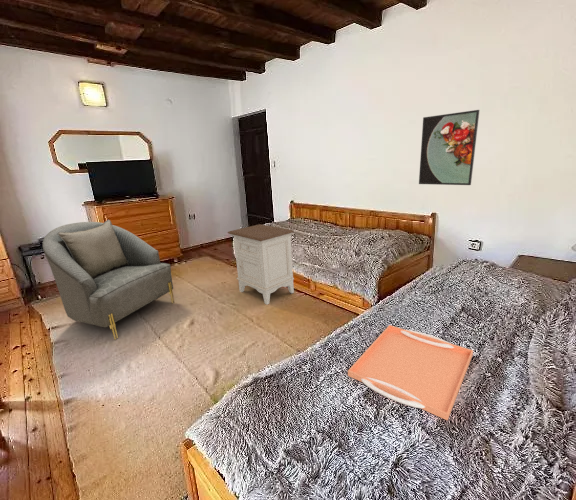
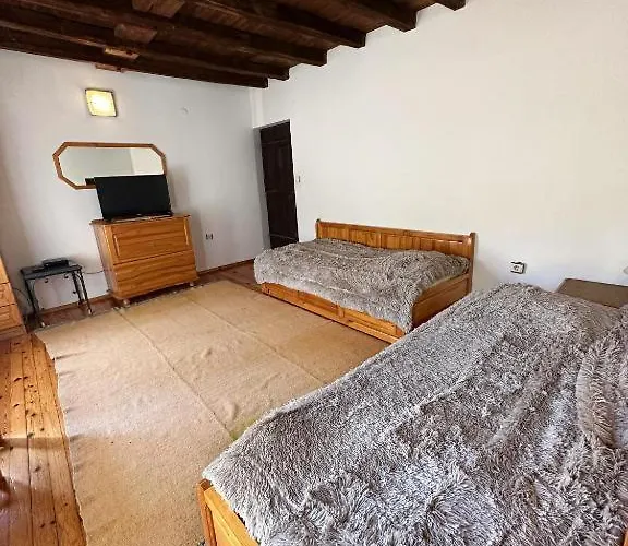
- nightstand [227,223,295,305]
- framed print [418,109,481,186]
- serving tray [347,324,474,422]
- armchair [42,219,175,341]
